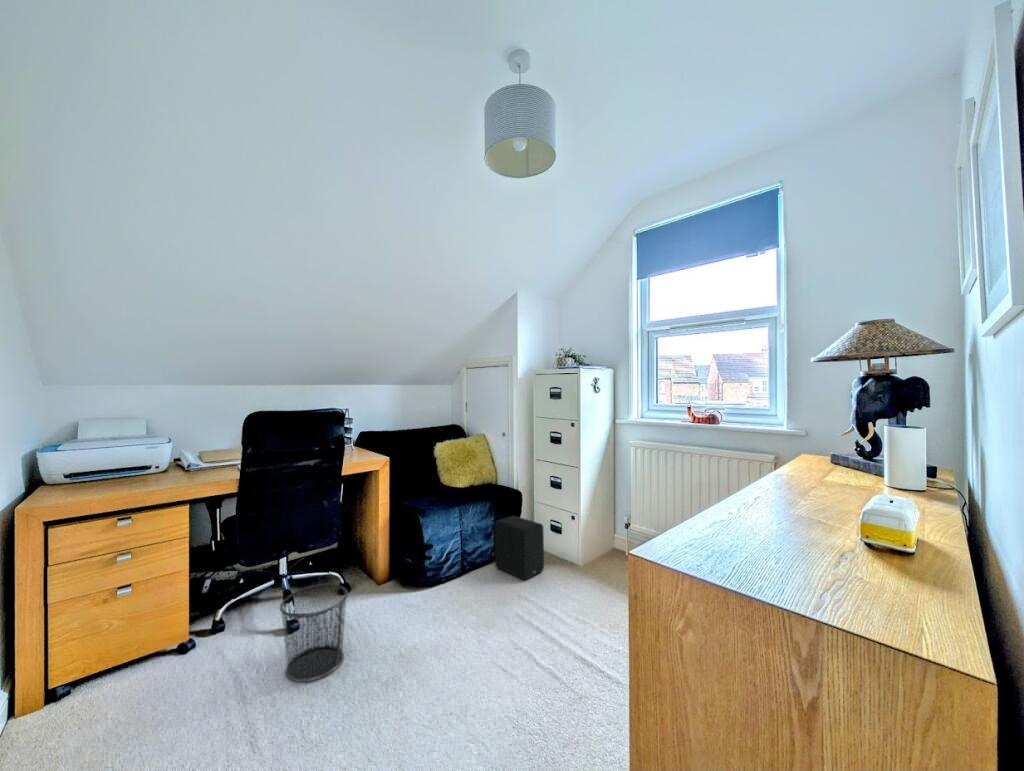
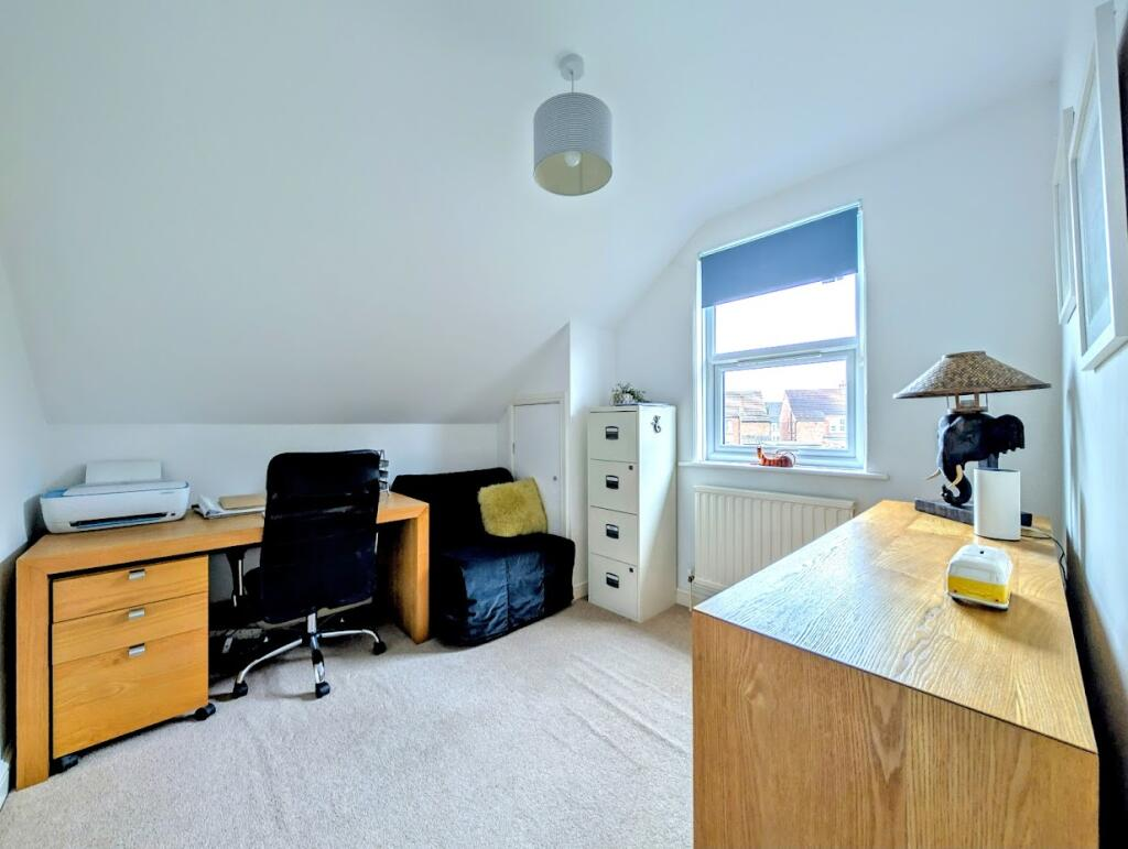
- speaker [494,515,545,581]
- waste bin [279,583,349,683]
